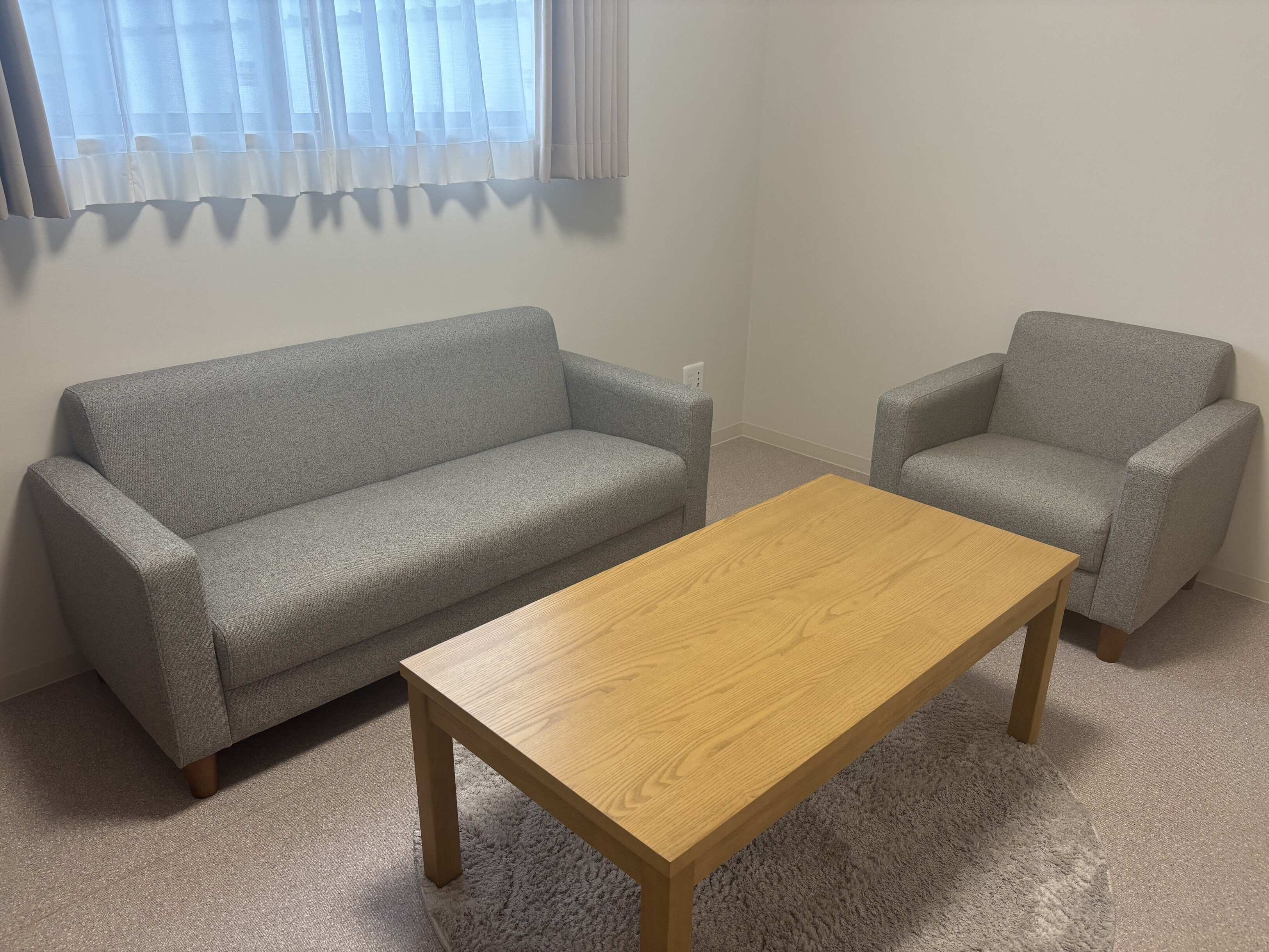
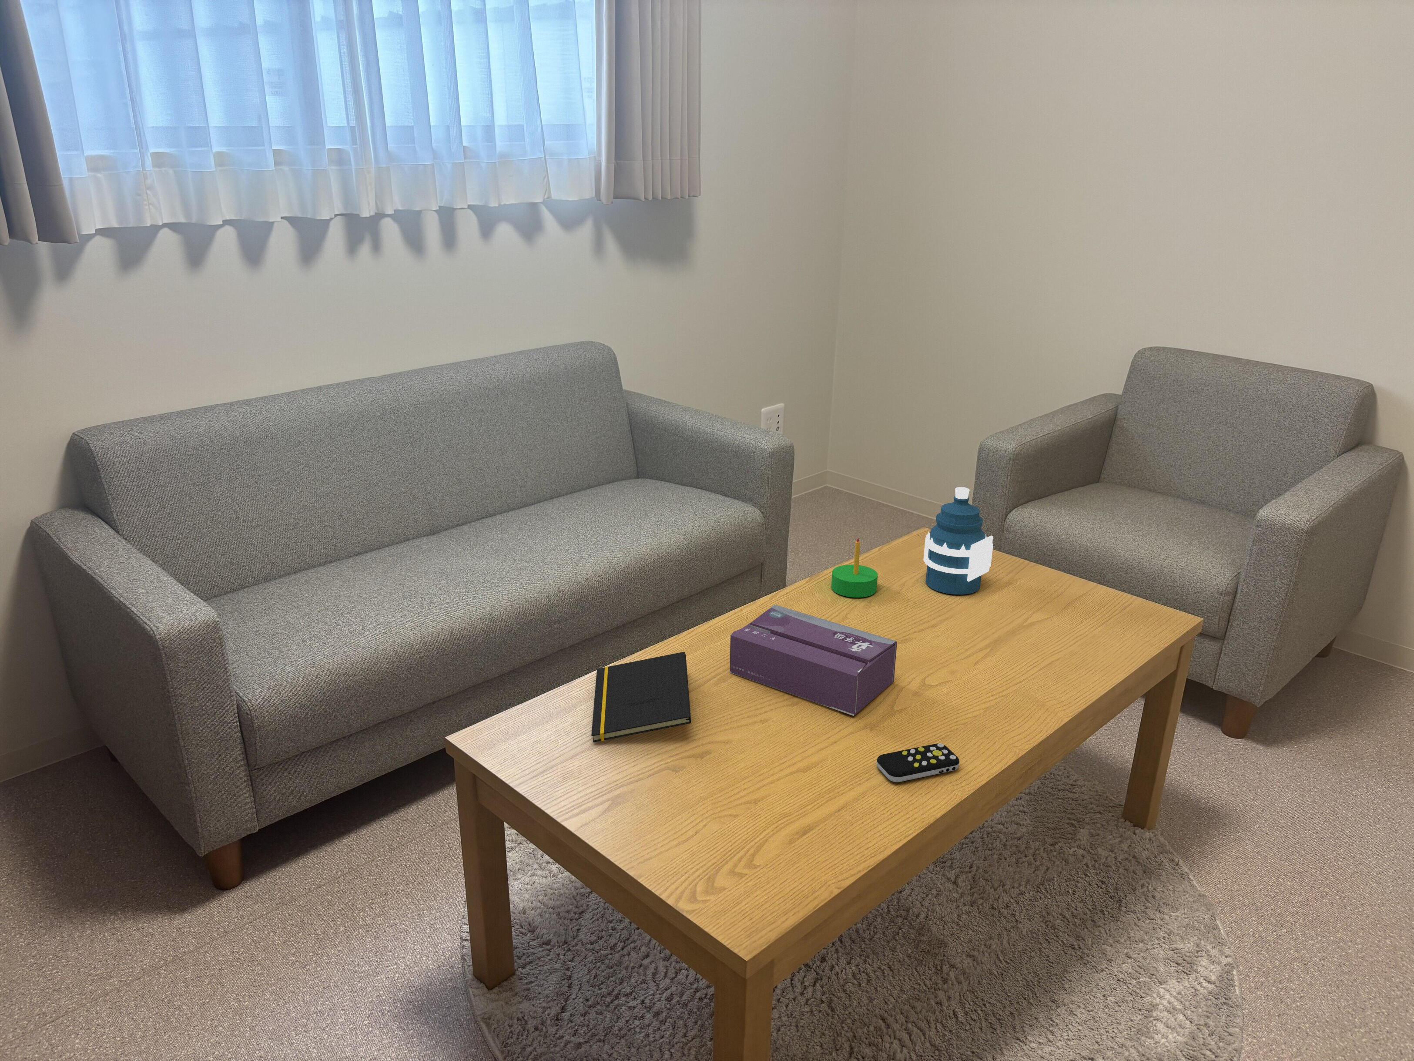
+ remote control [876,743,959,782]
+ tissue box [730,604,898,716]
+ candle [831,537,878,598]
+ water bottle [923,487,993,595]
+ notepad [591,652,691,743]
